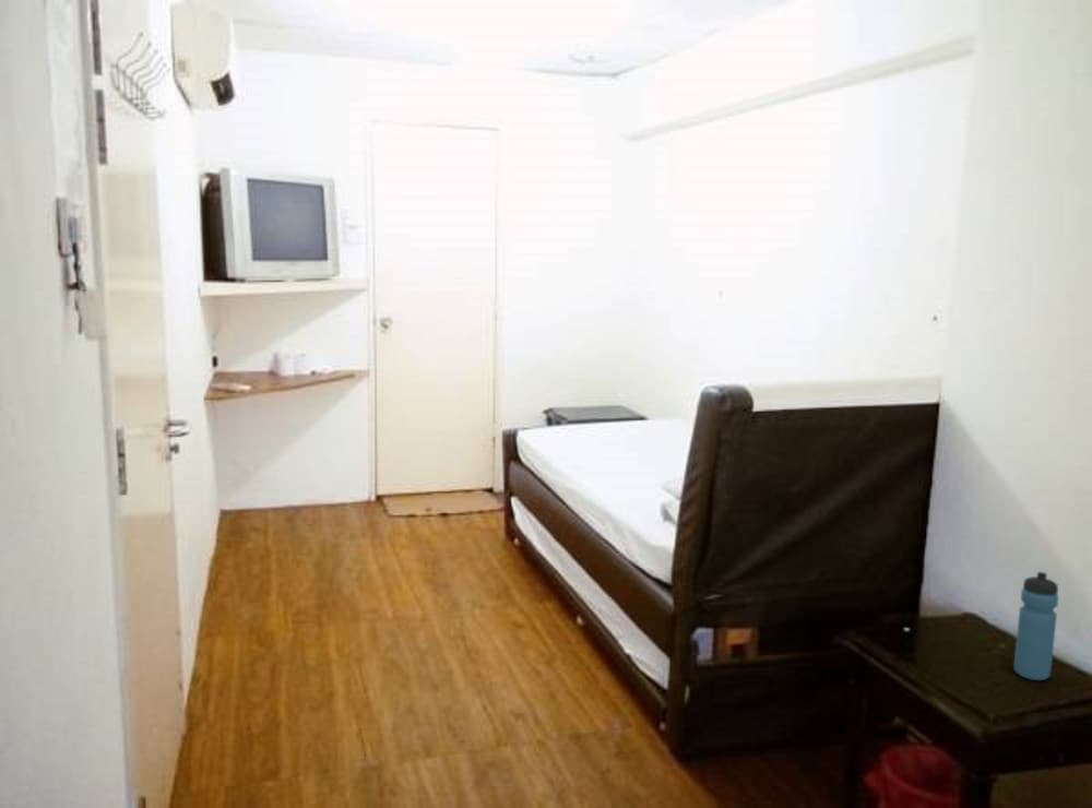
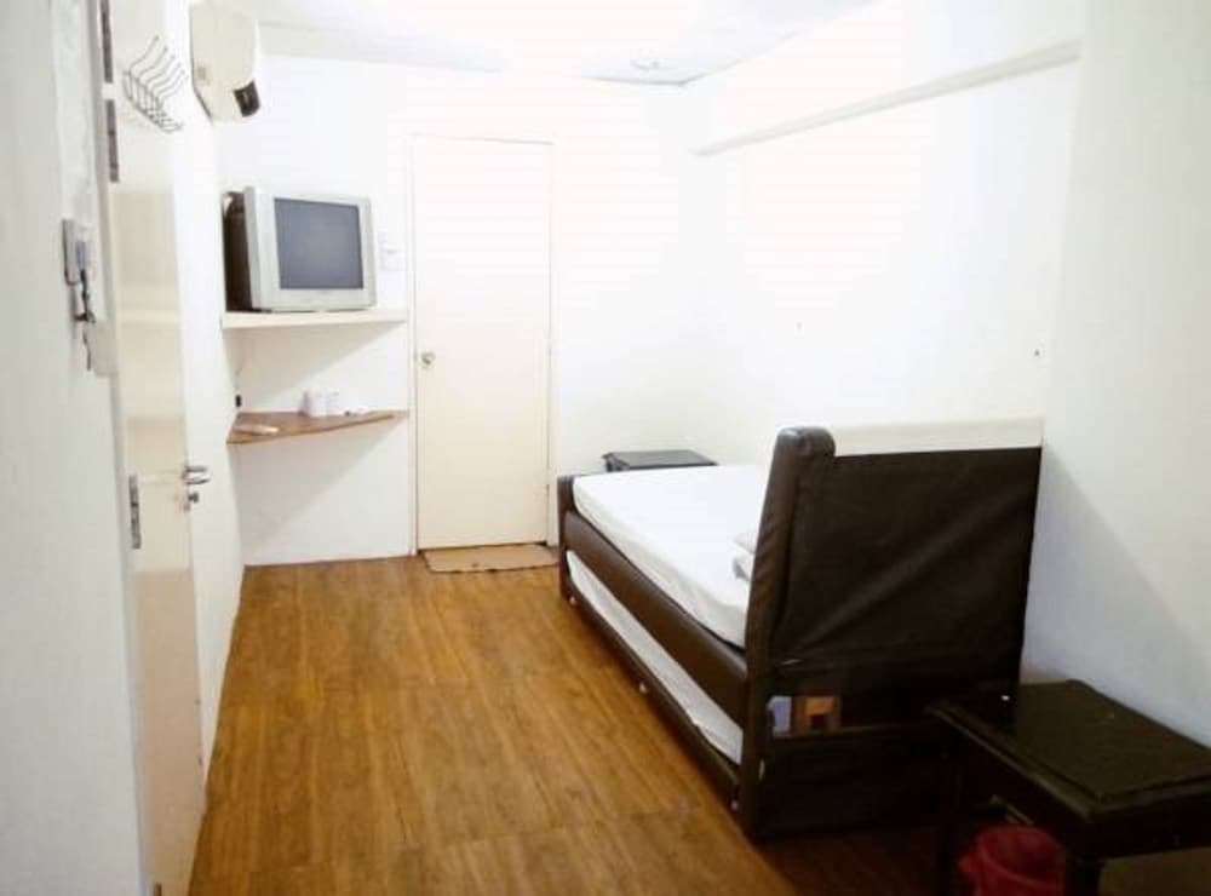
- water bottle [1012,571,1059,681]
